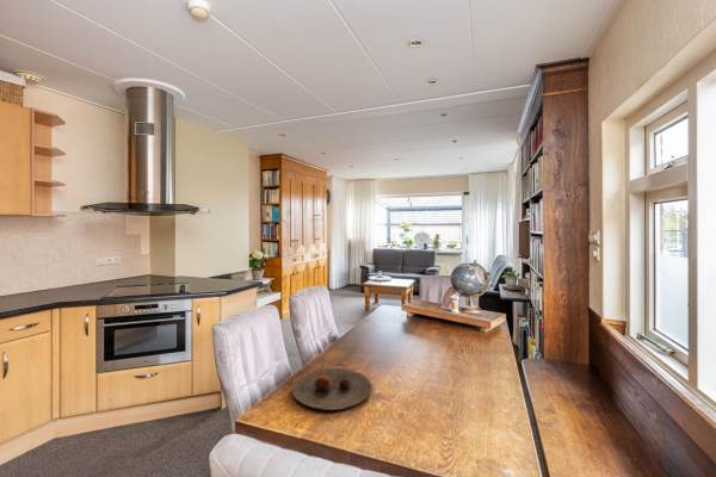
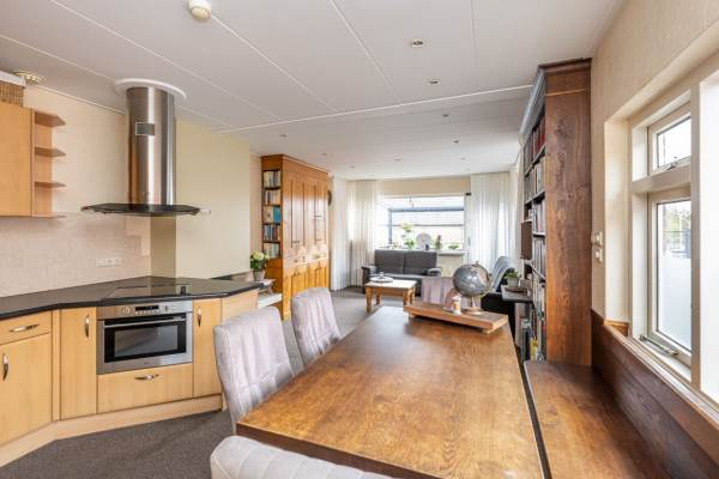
- plate [291,367,372,410]
